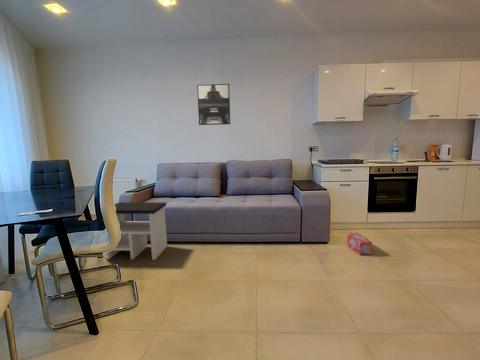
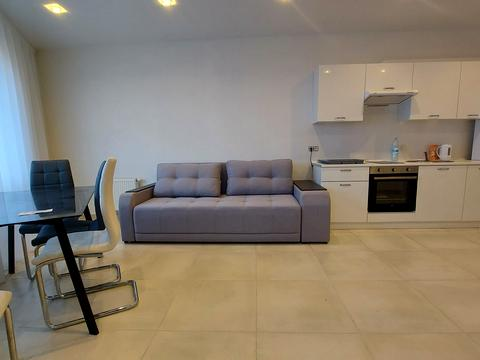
- wall art [196,83,231,126]
- side table [104,201,168,261]
- box [346,232,373,256]
